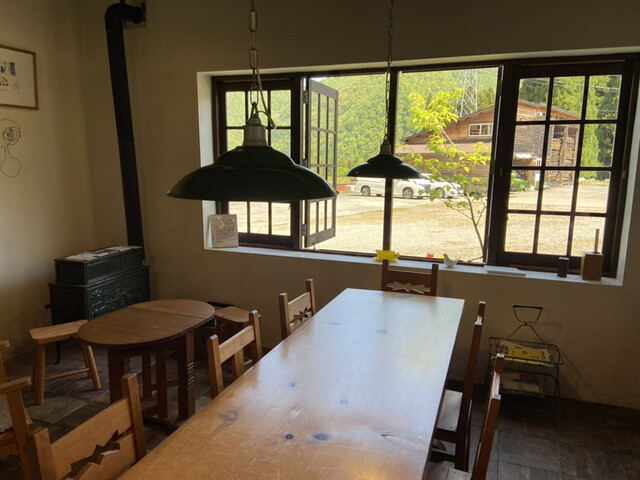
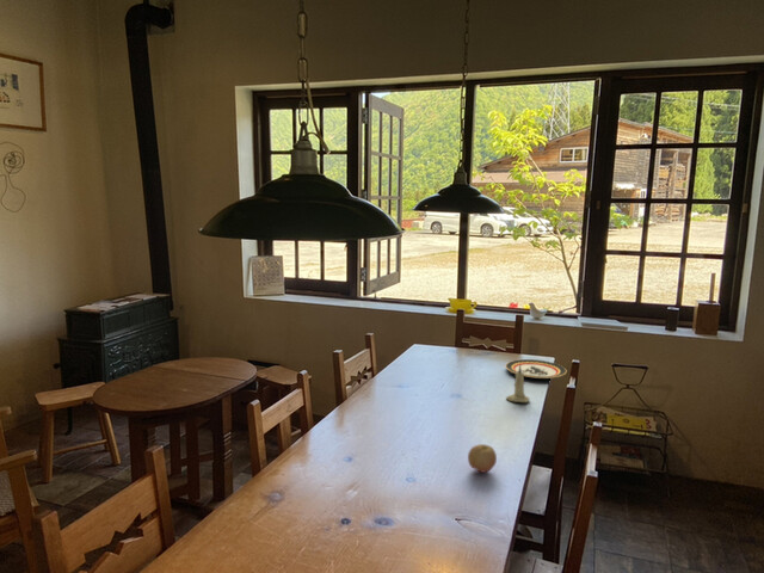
+ fruit [467,443,498,474]
+ plate [504,358,568,380]
+ candle [505,365,530,403]
